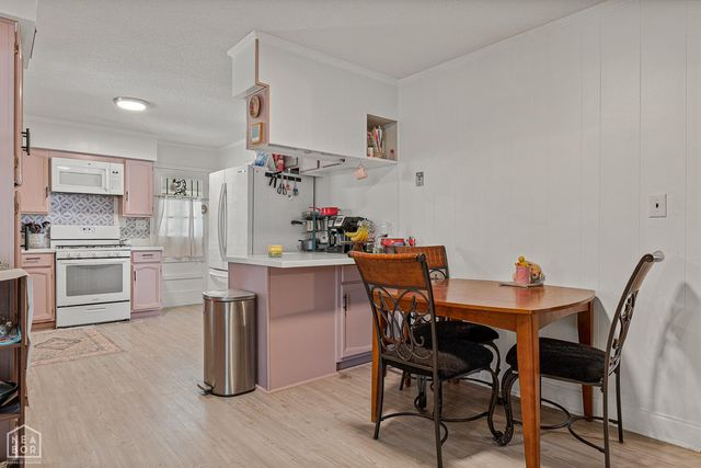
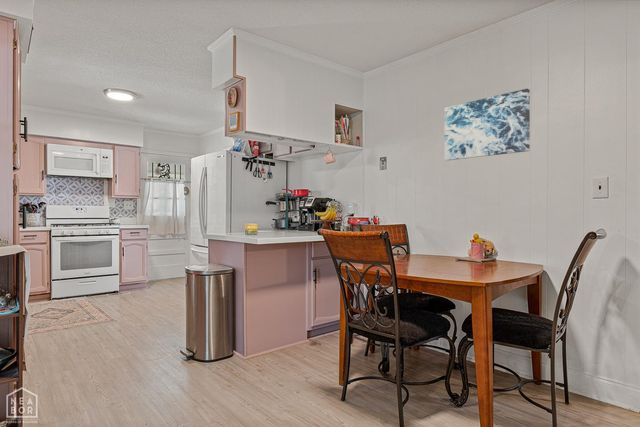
+ wall art [444,88,531,161]
